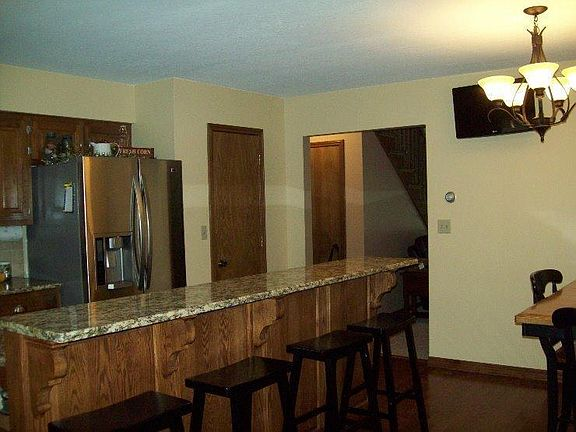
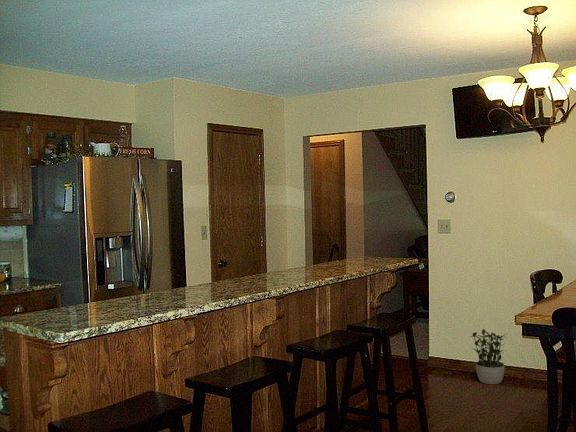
+ potted plant [470,328,507,385]
